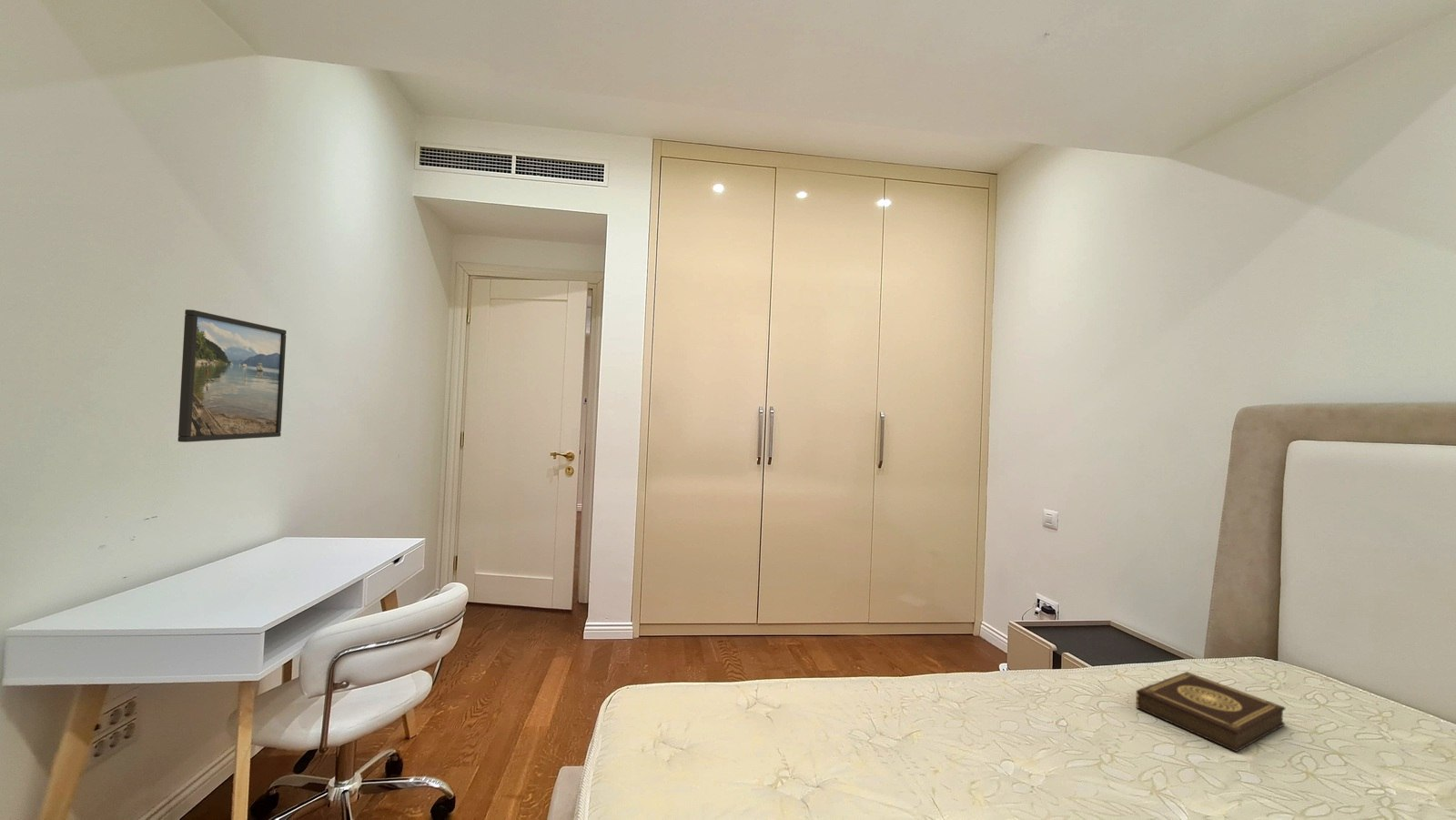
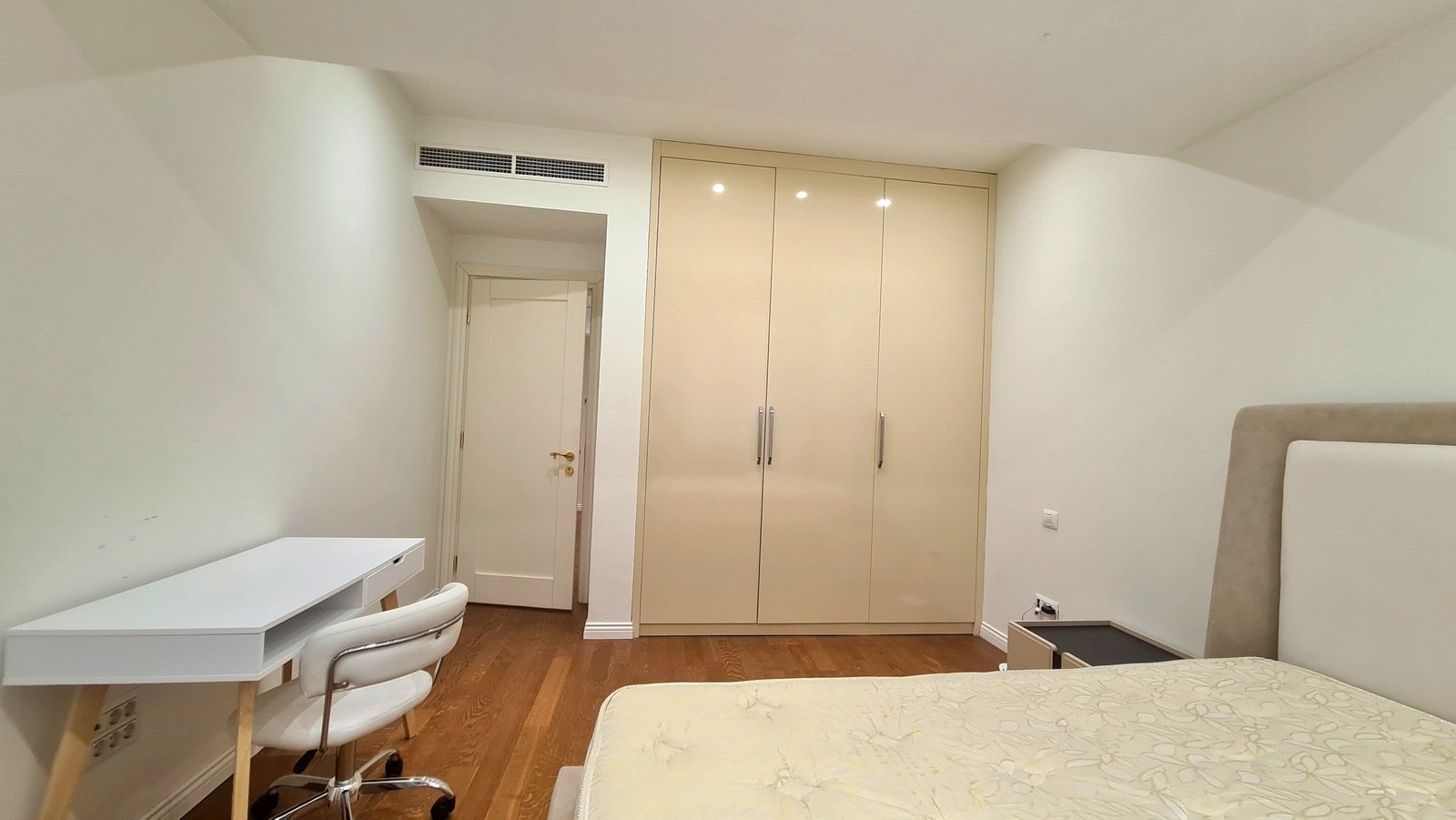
- book [1135,671,1286,753]
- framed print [177,309,288,443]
